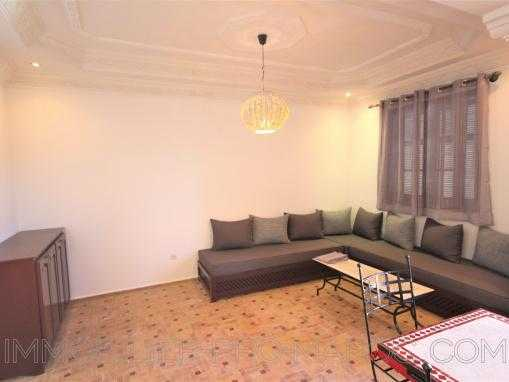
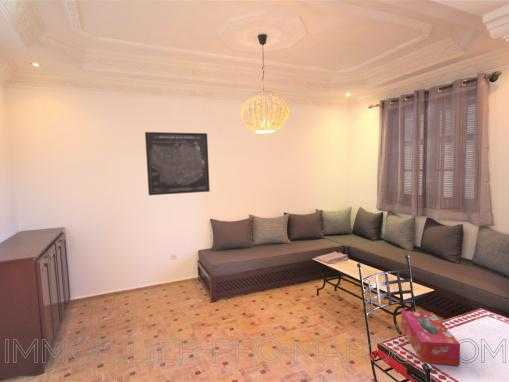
+ wall art [144,131,211,196]
+ tissue box [400,310,461,367]
